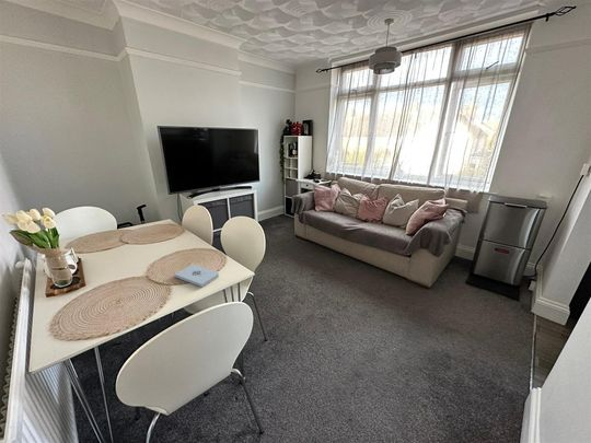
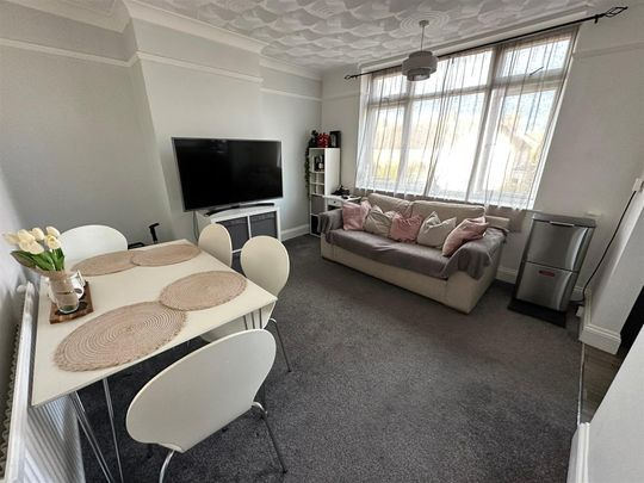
- notepad [173,264,220,289]
